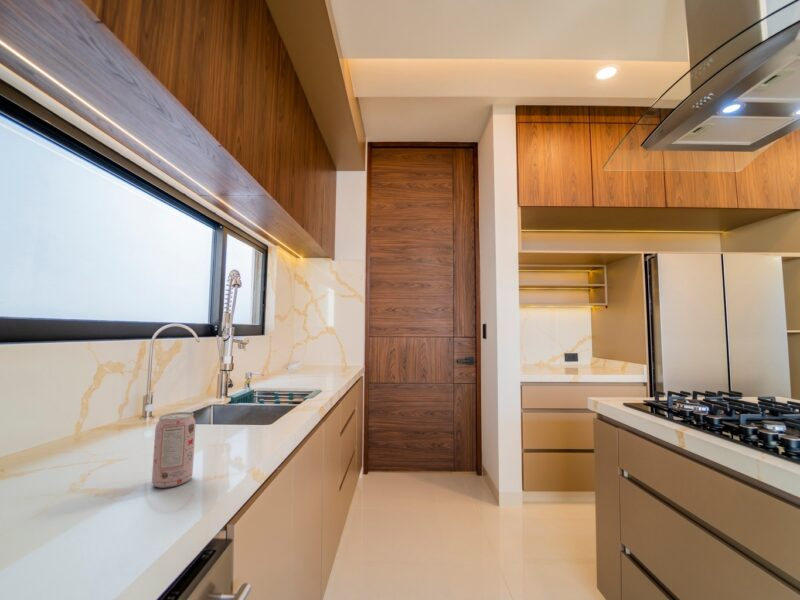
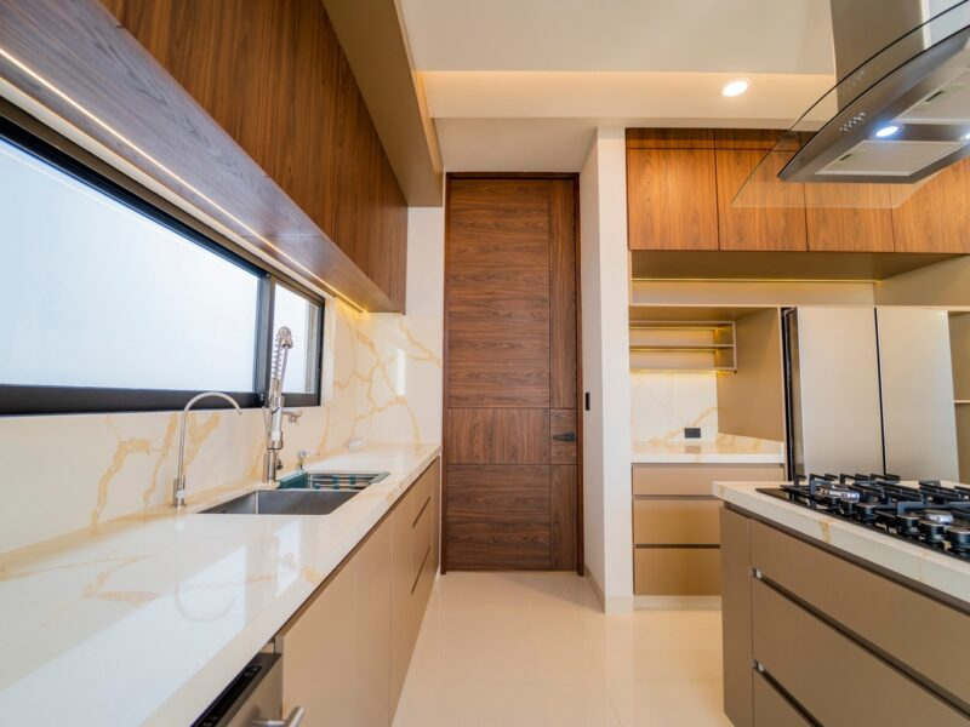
- beverage can [151,411,197,489]
